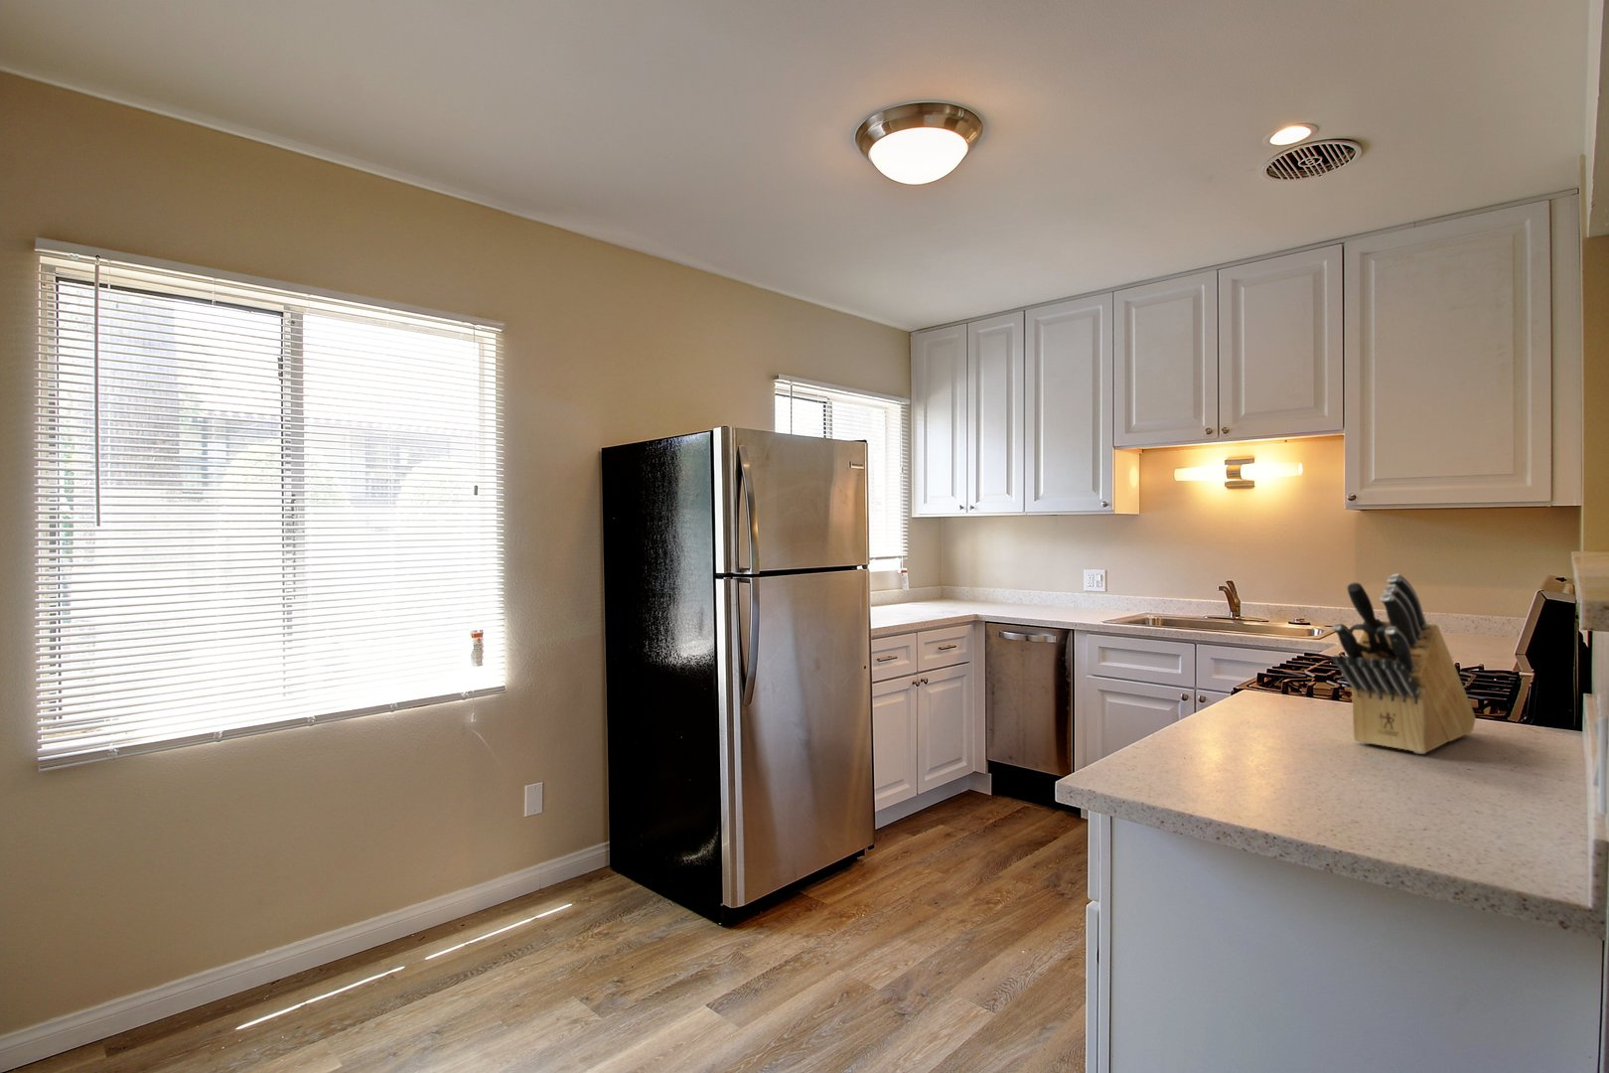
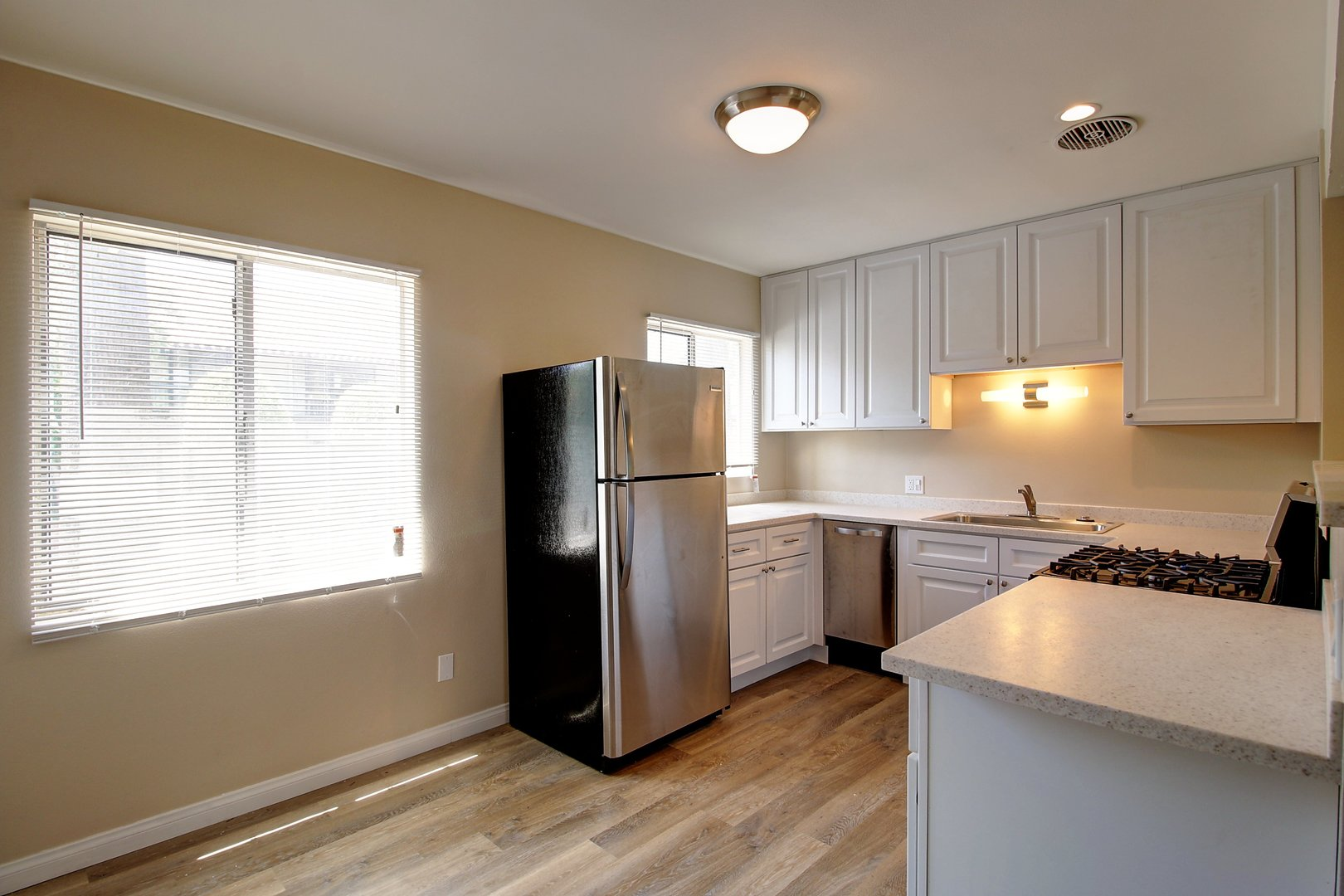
- knife block [1332,574,1477,756]
